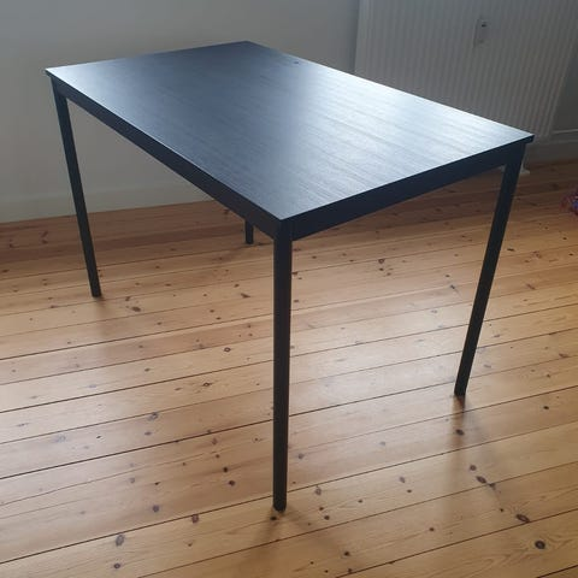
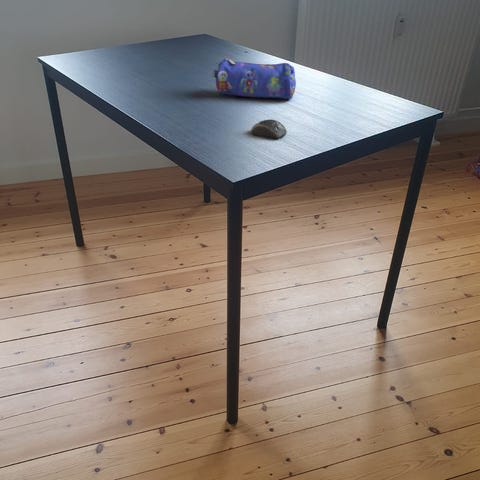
+ computer mouse [250,118,288,140]
+ pencil case [211,57,297,100]
